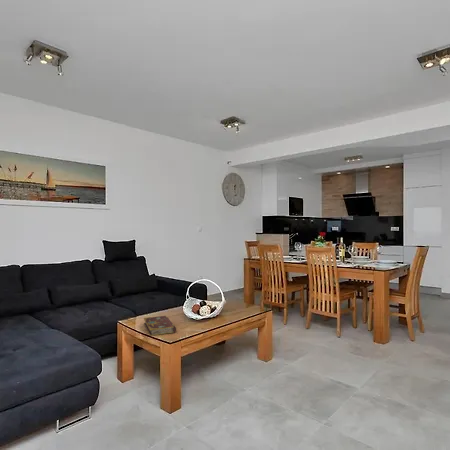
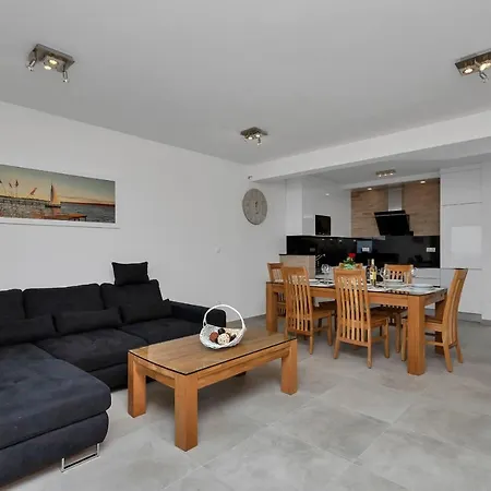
- book [143,315,177,337]
